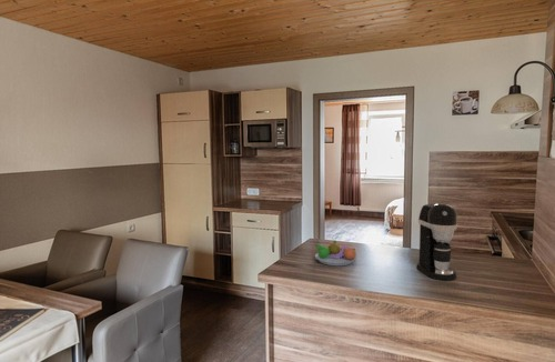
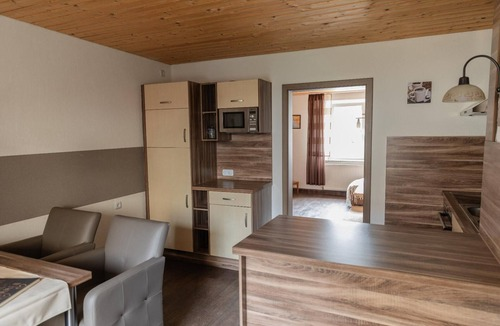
- coffee maker [416,202,458,281]
- fruit bowl [314,240,359,267]
